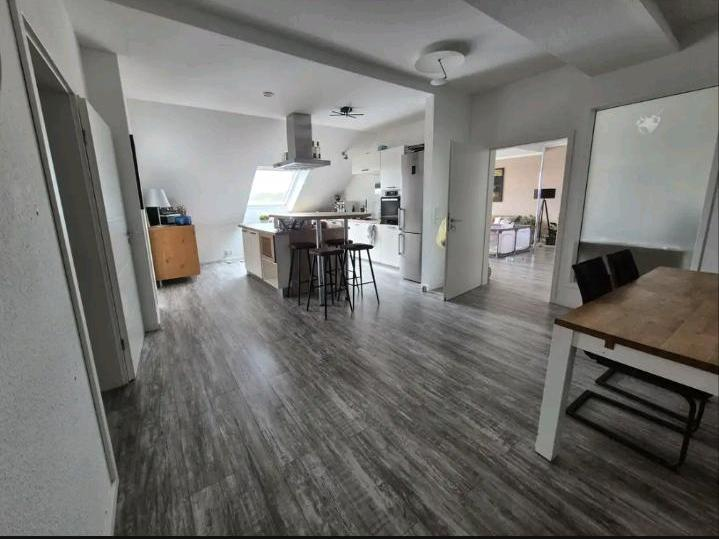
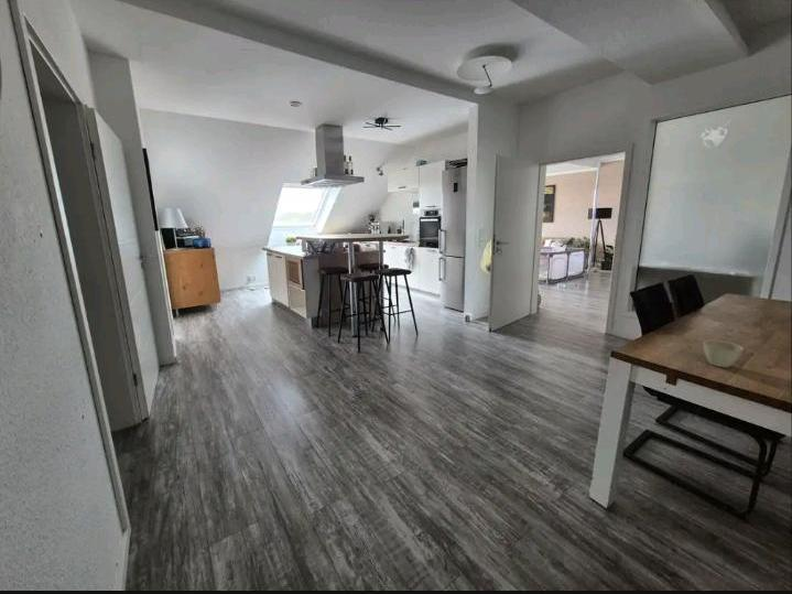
+ flower pot [703,339,745,368]
